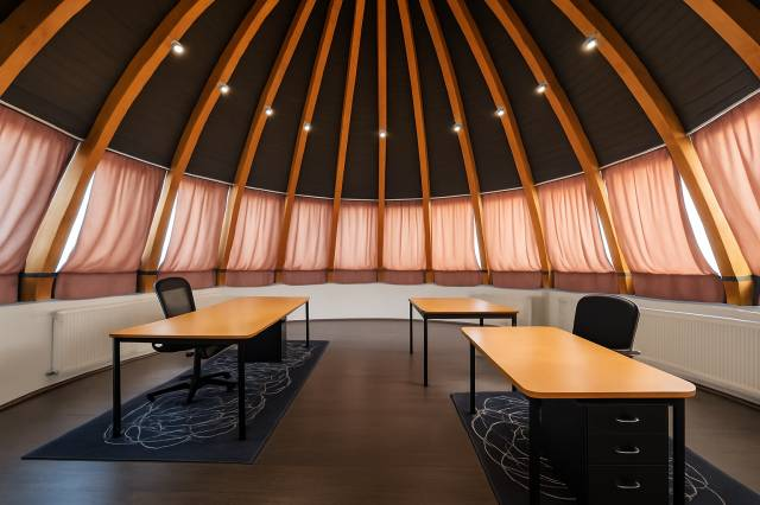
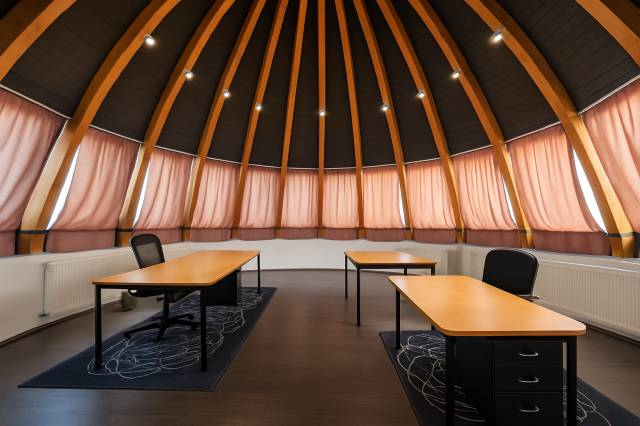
+ bag [117,290,139,312]
